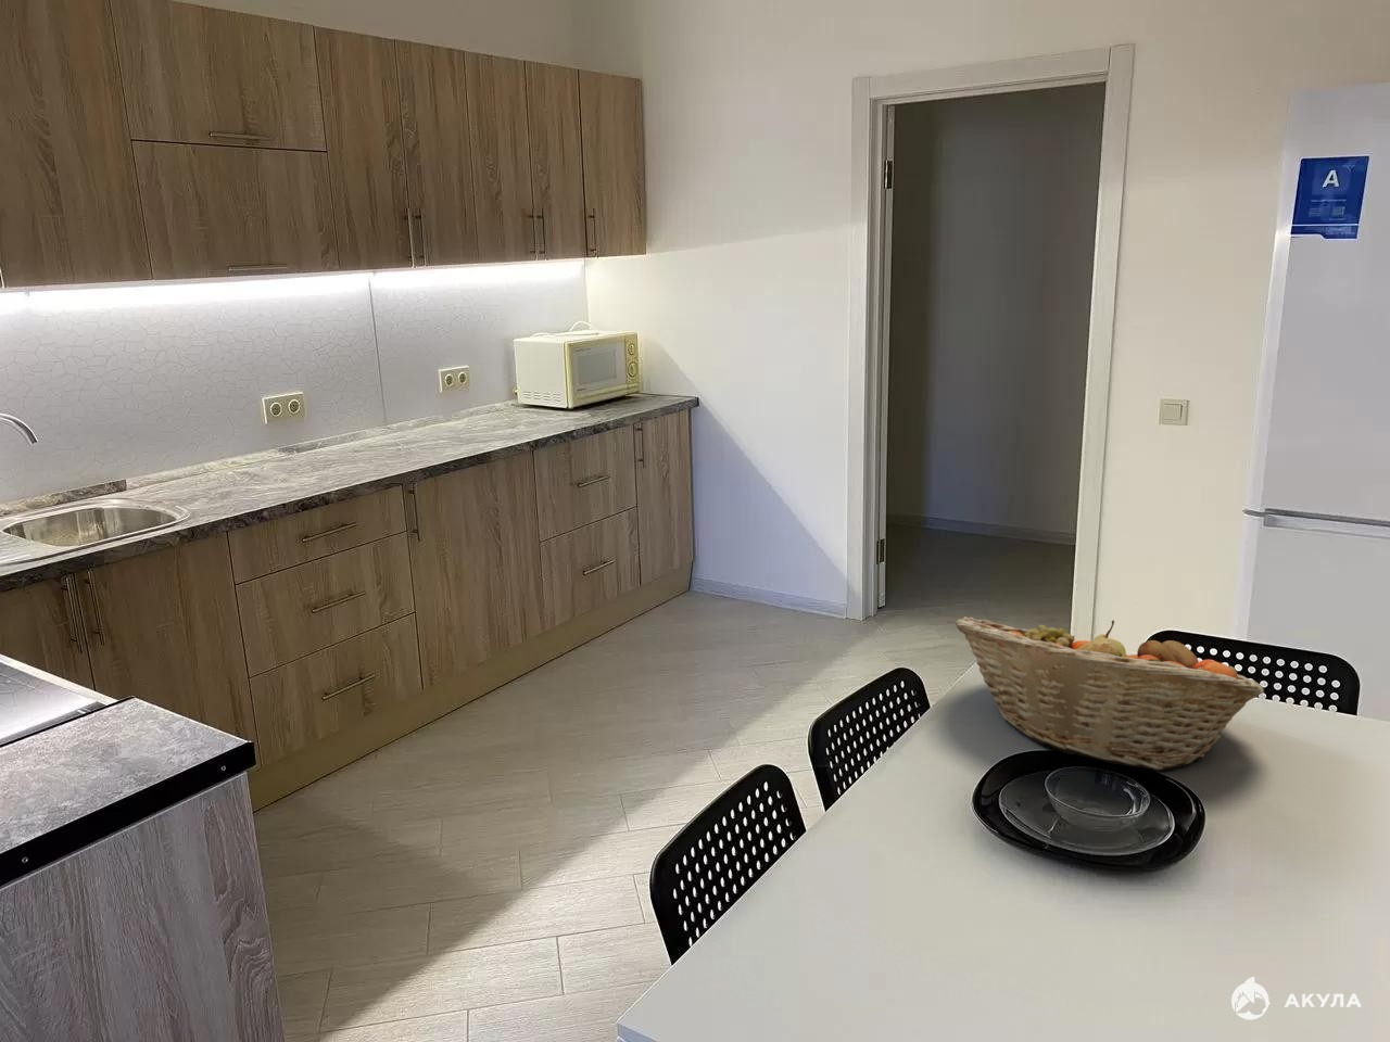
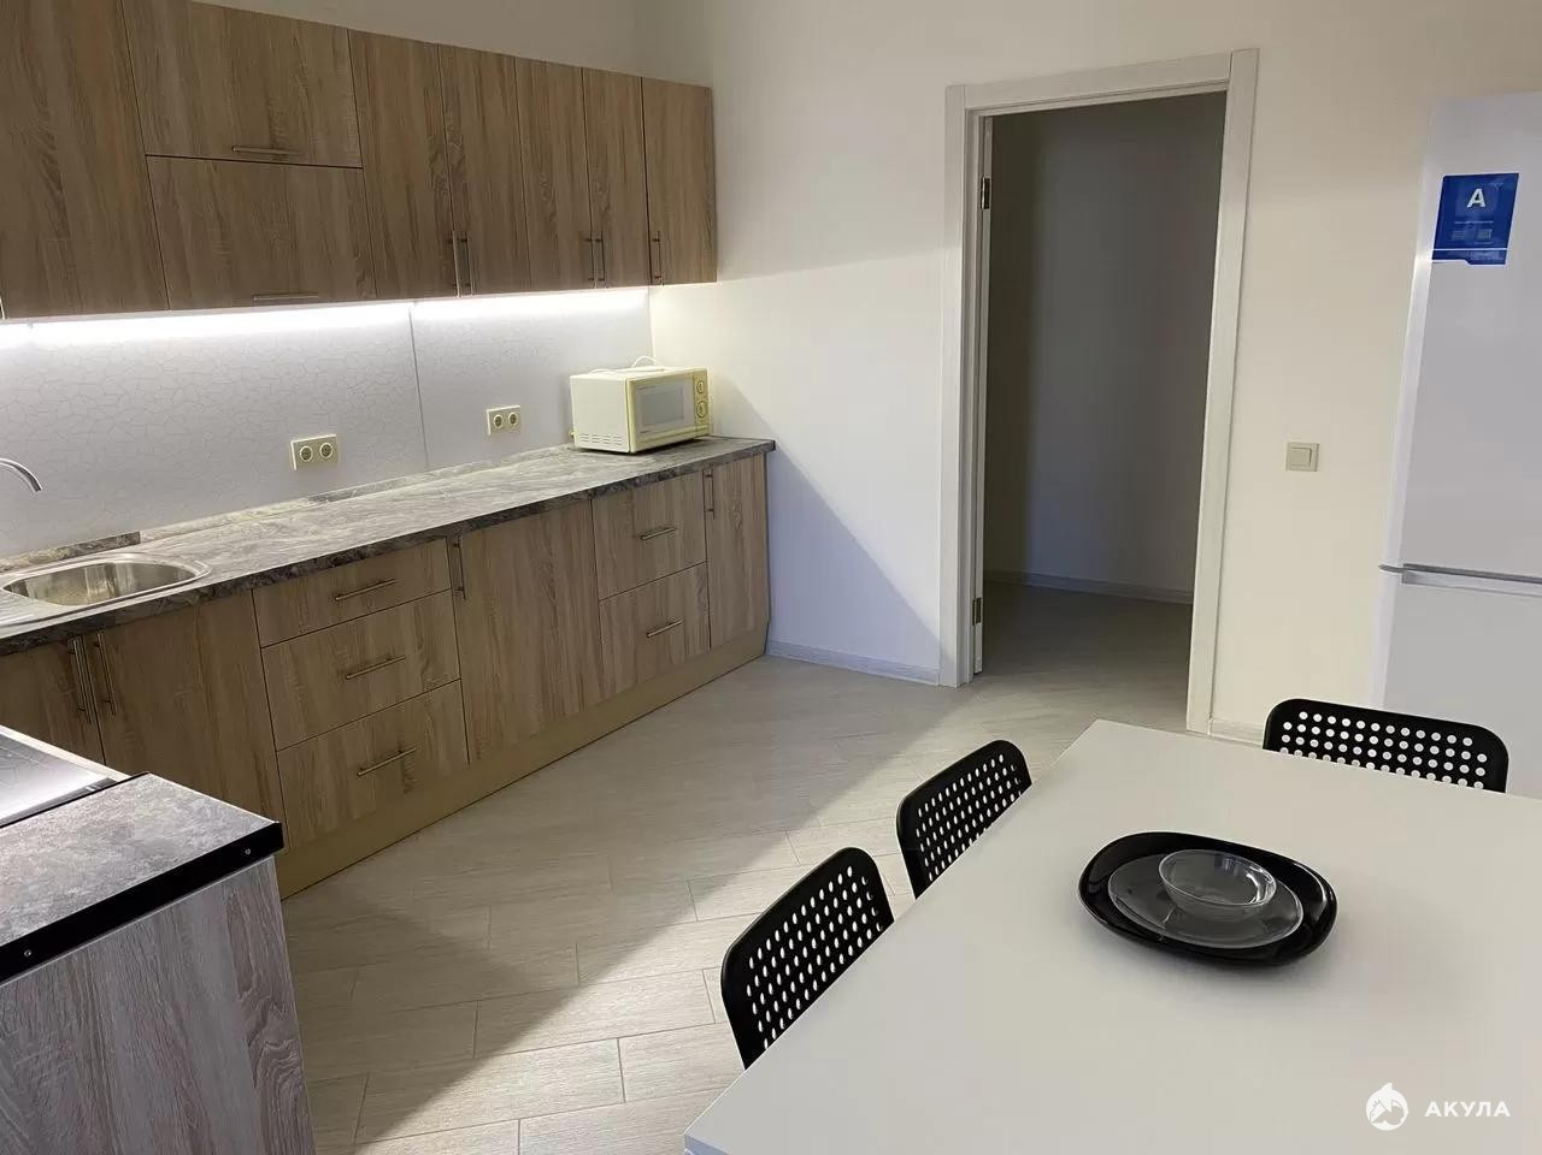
- fruit basket [953,615,1265,771]
